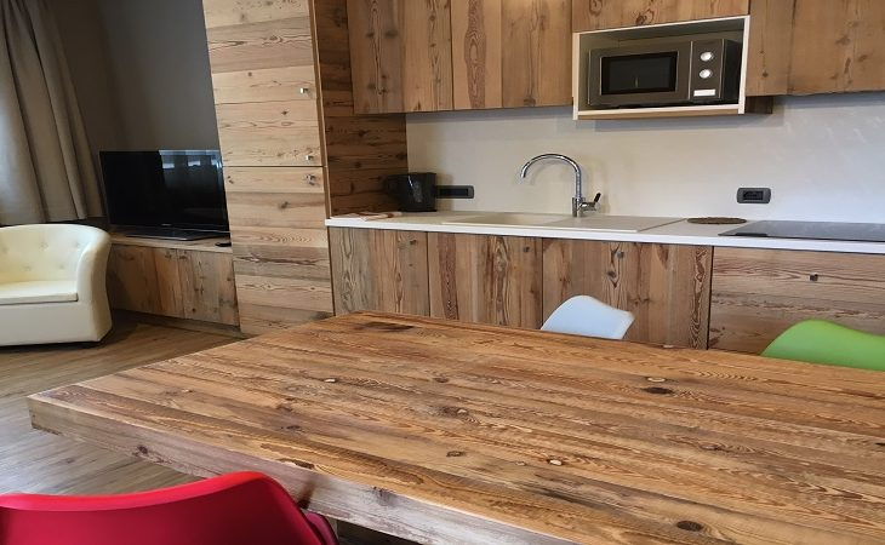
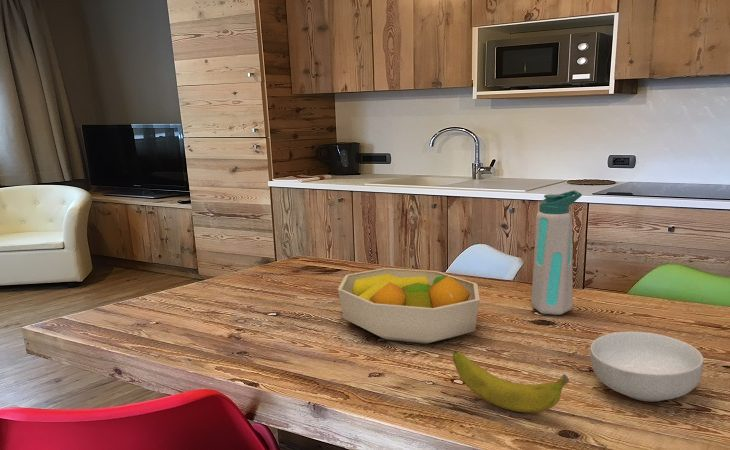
+ fruit bowl [337,267,481,345]
+ cereal bowl [589,331,705,403]
+ water bottle [530,189,583,316]
+ banana [452,350,570,414]
